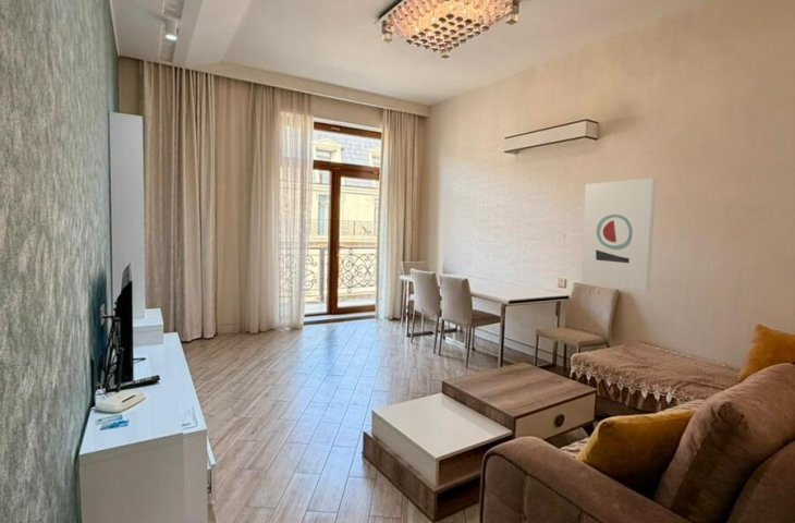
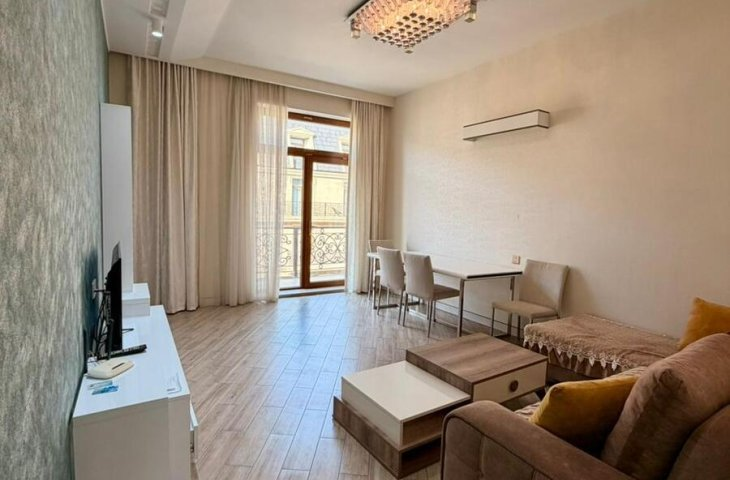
- wall art [579,177,657,292]
